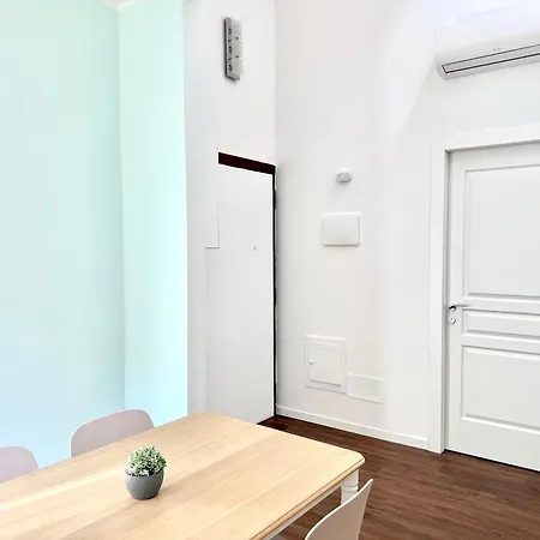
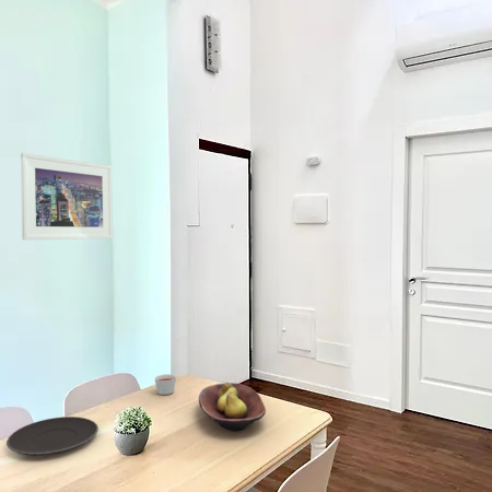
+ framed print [20,152,114,241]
+ plate [5,415,99,457]
+ fruit bowl [198,382,267,432]
+ candle [154,373,177,396]
